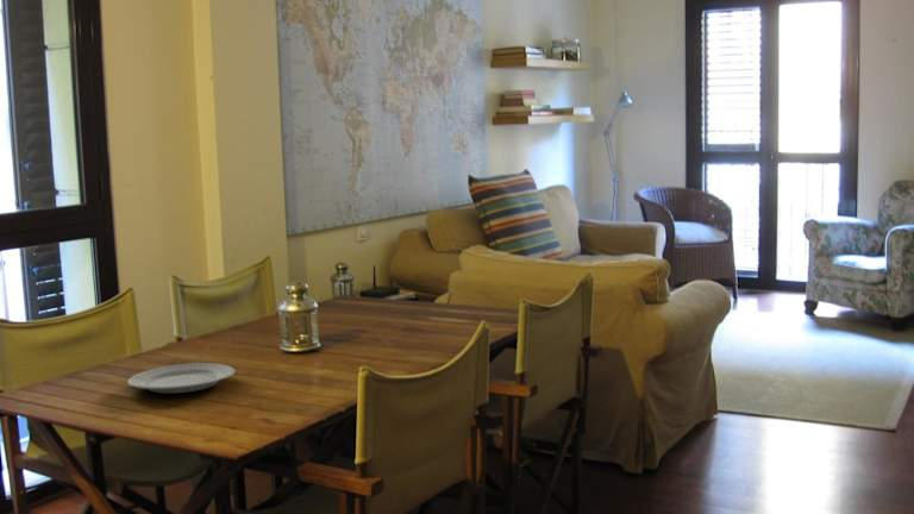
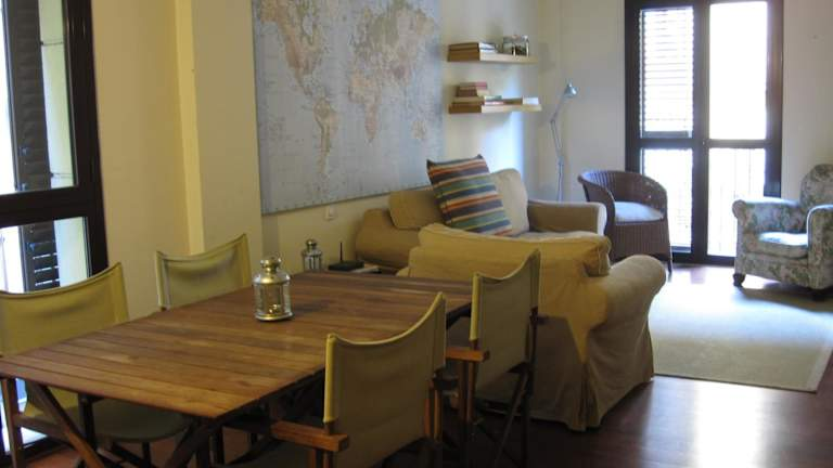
- chinaware [126,362,236,394]
